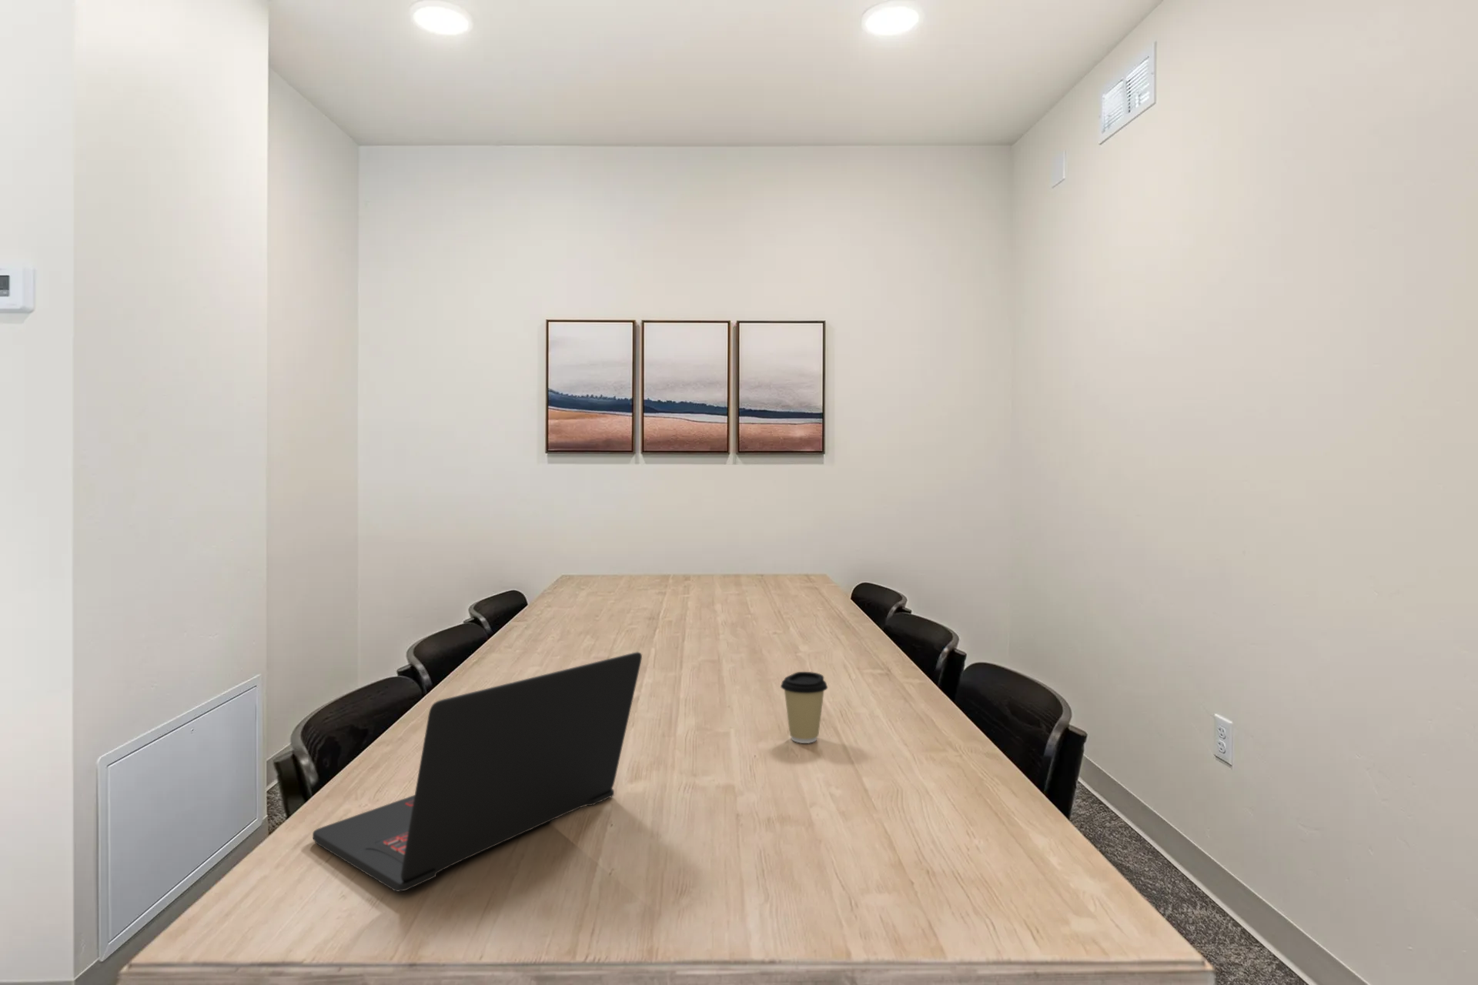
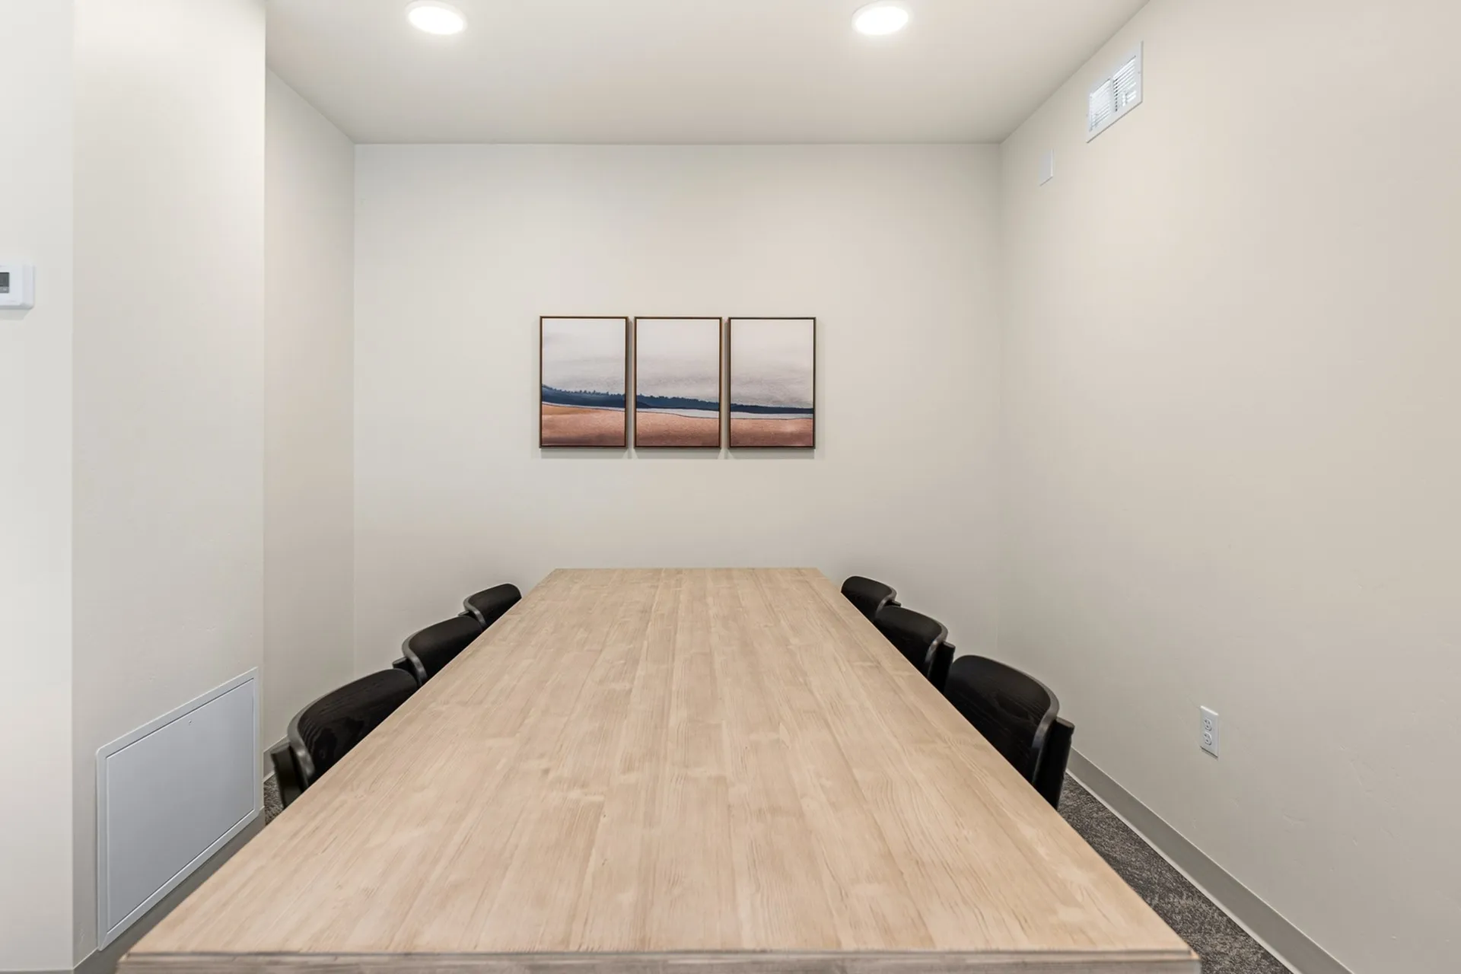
- laptop [311,651,642,893]
- coffee cup [780,671,828,744]
